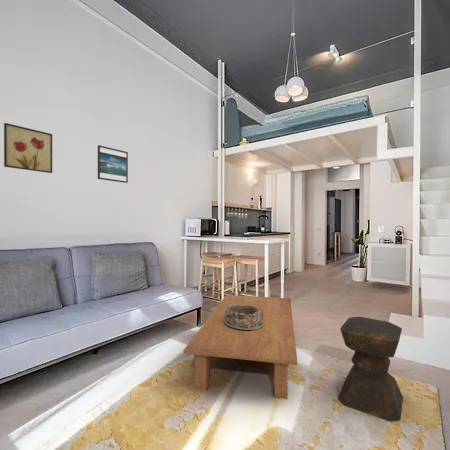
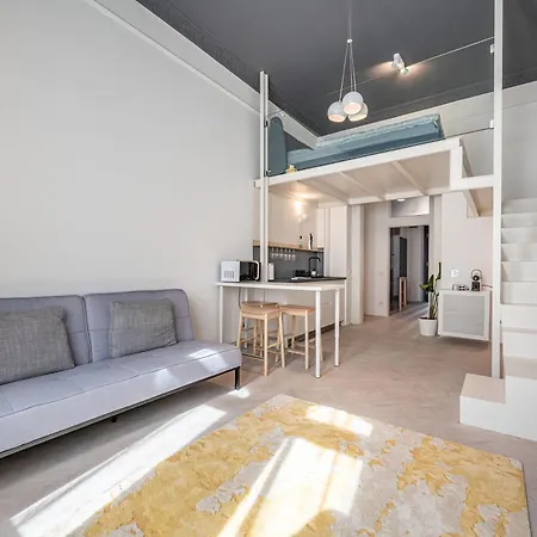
- stool [337,316,404,423]
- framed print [97,144,129,184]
- coffee table [183,294,298,400]
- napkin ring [224,304,264,331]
- wall art [3,122,53,174]
